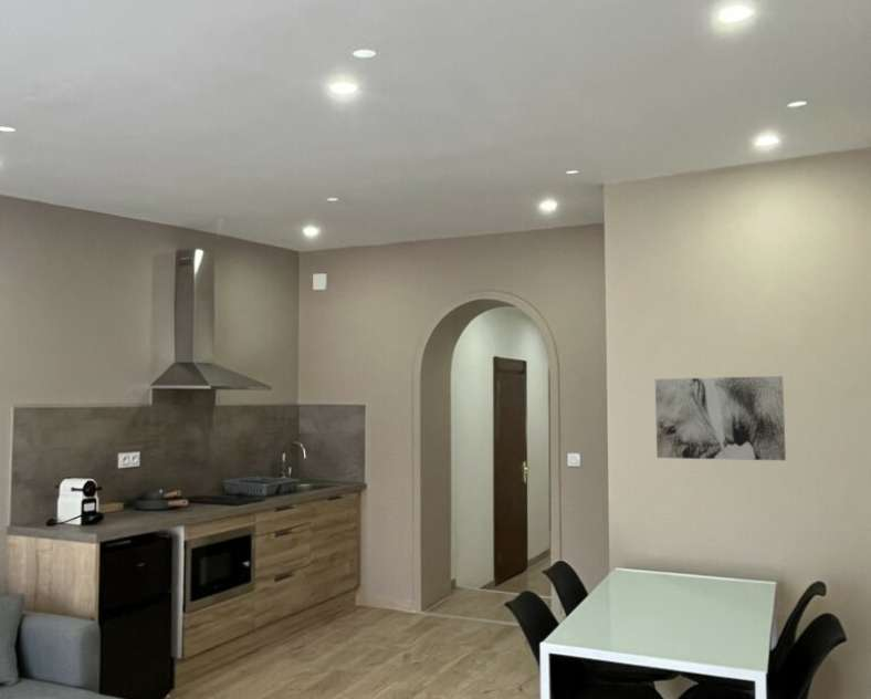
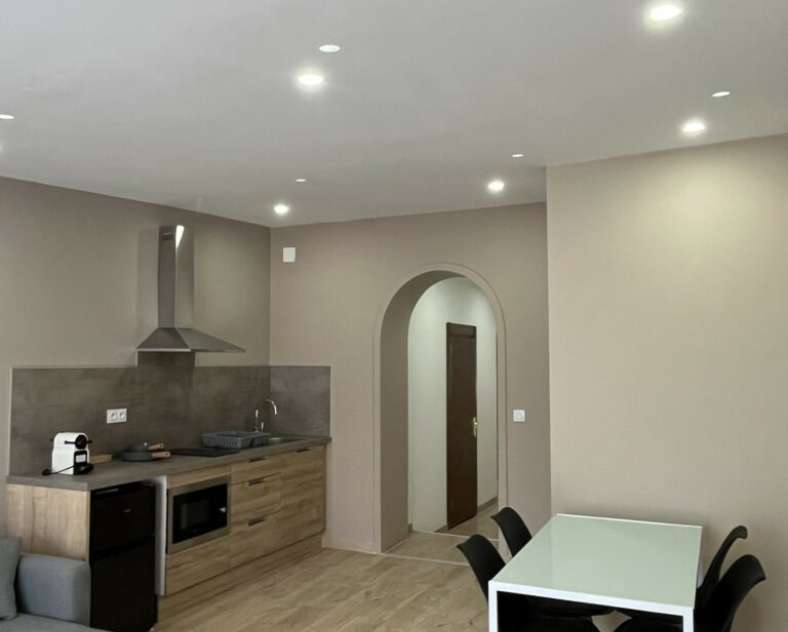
- wall art [654,375,787,461]
